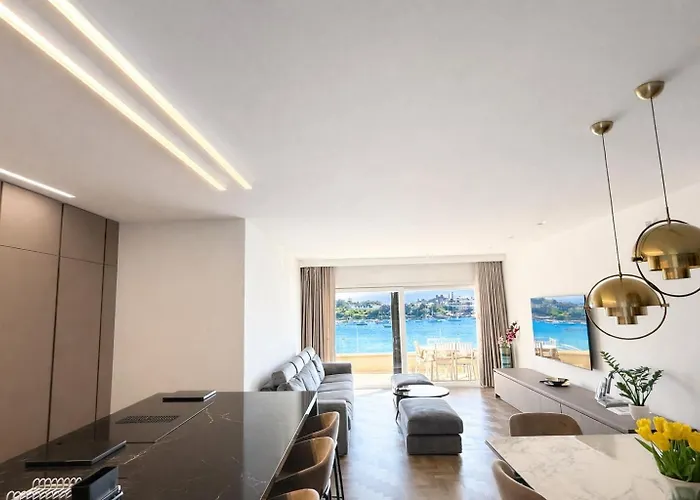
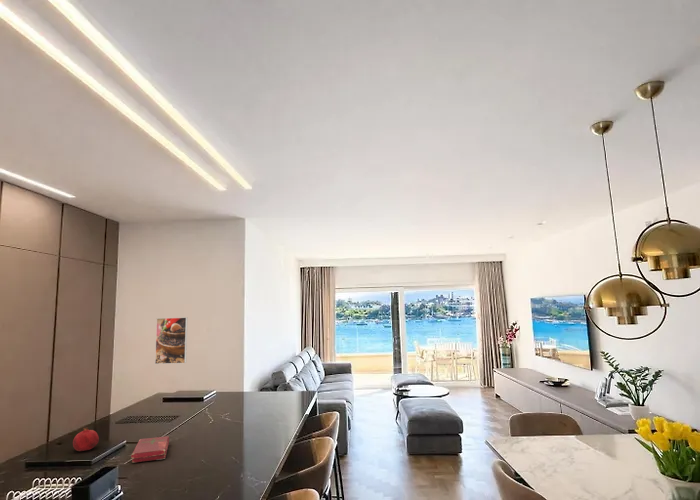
+ fruit [72,426,100,452]
+ book [130,435,170,464]
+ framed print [154,316,188,365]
